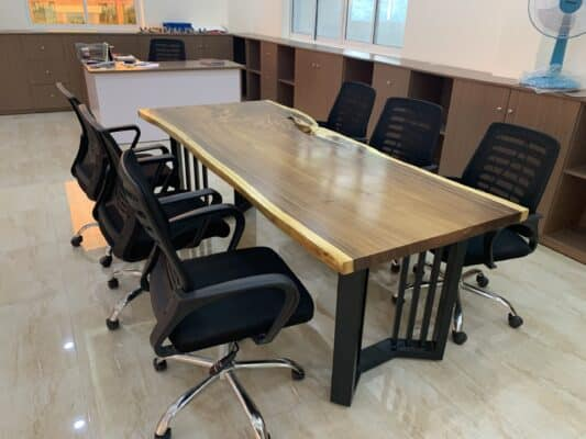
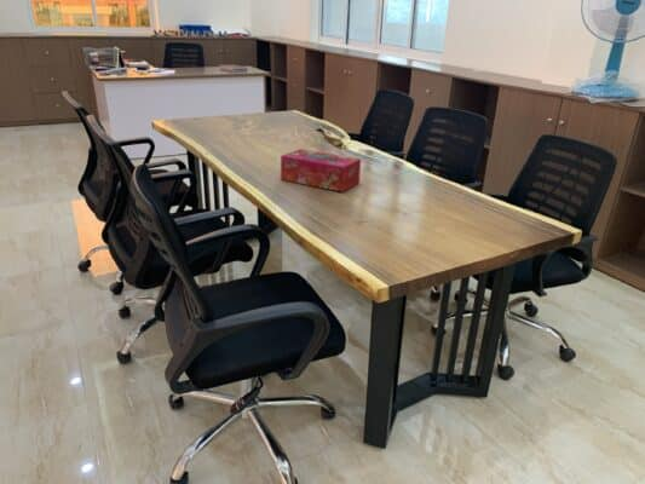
+ tissue box [280,148,362,192]
